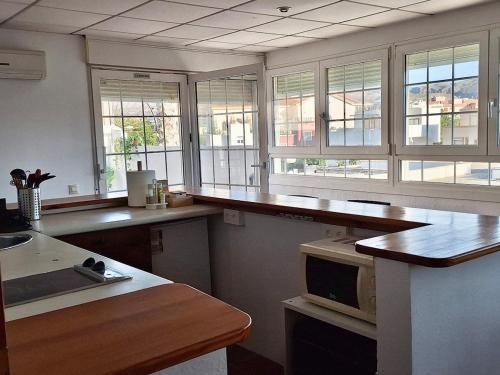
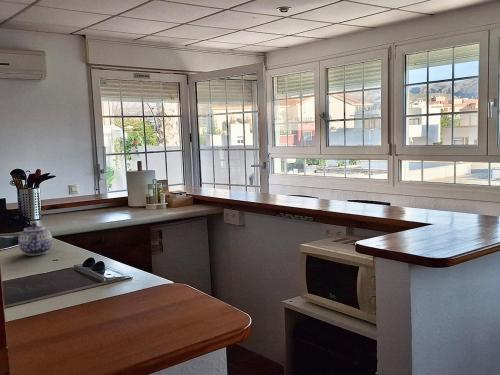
+ teapot [18,222,53,256]
